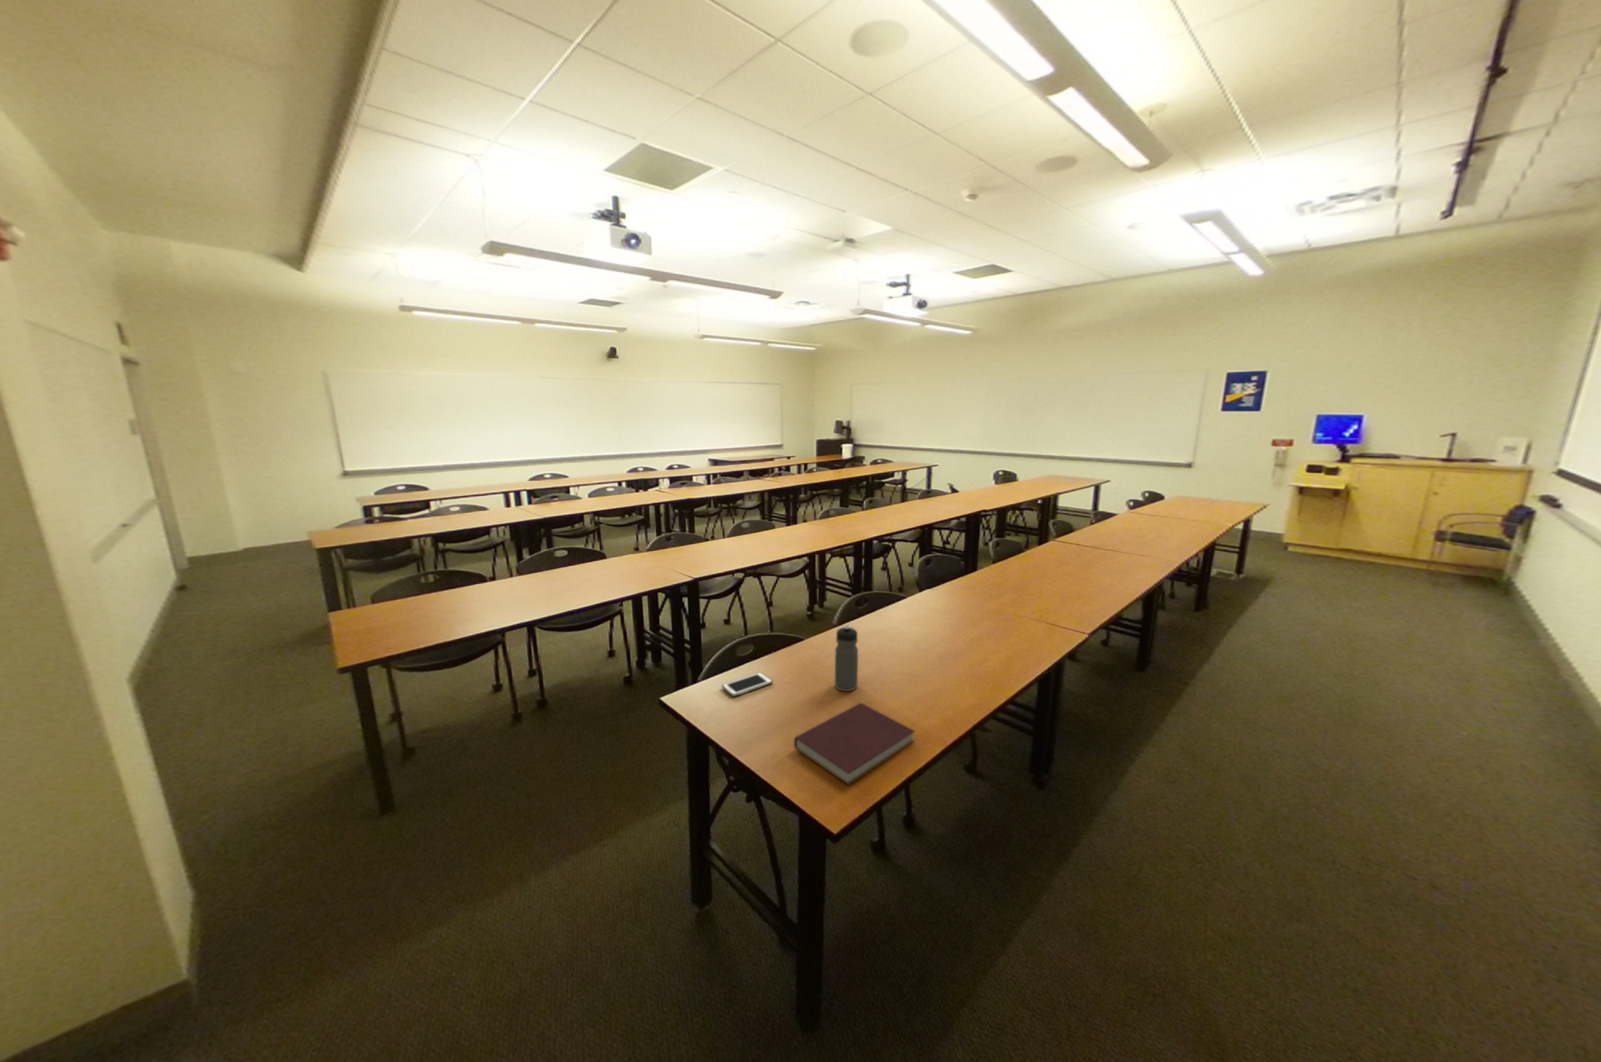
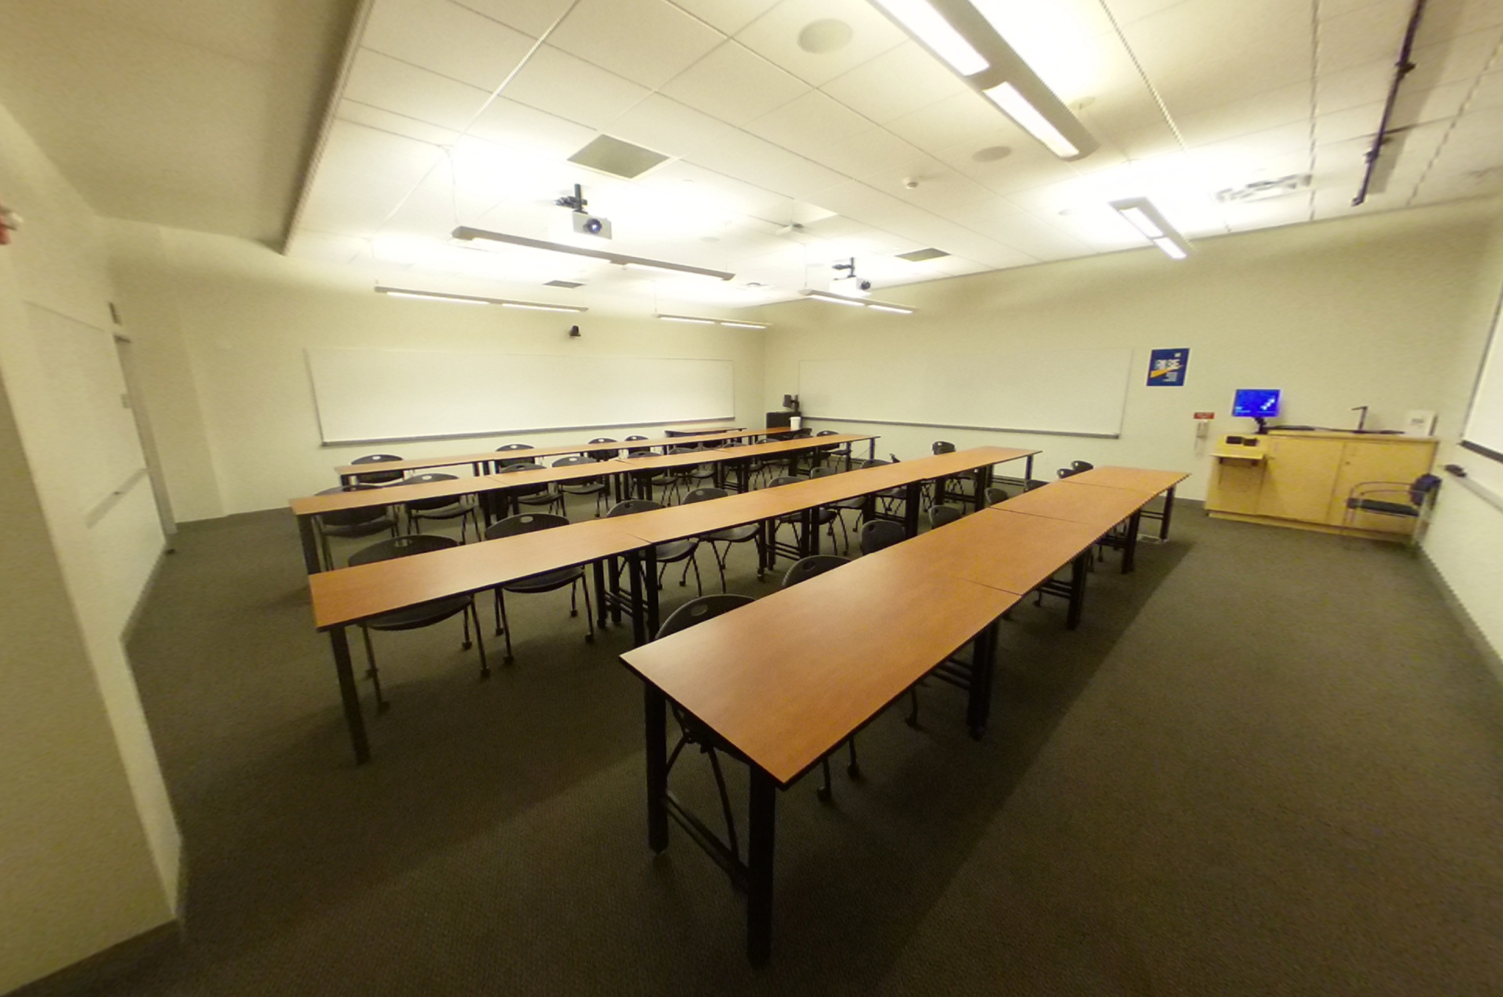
- cell phone [721,672,773,697]
- notebook [793,702,916,786]
- water bottle [835,625,859,691]
